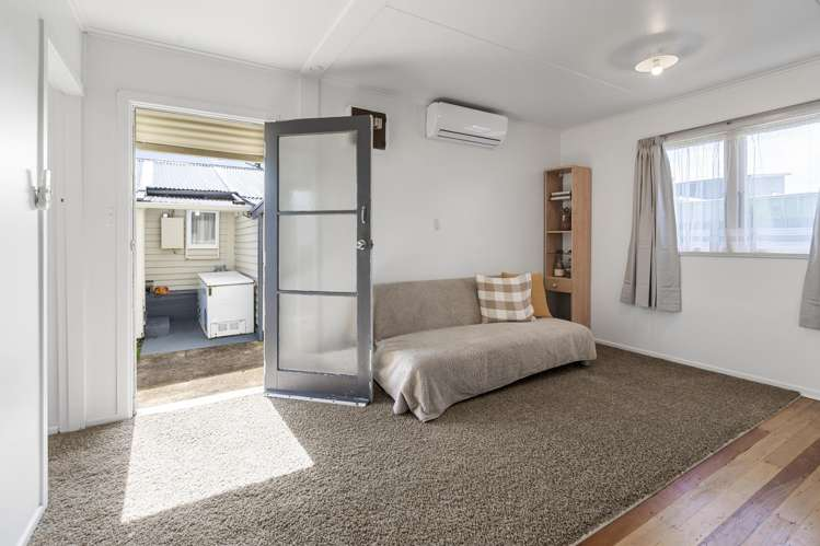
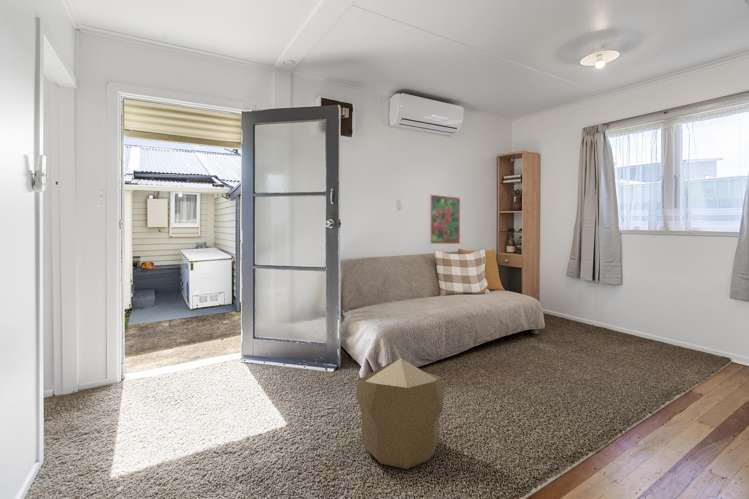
+ pouf [355,357,445,470]
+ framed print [428,194,461,245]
